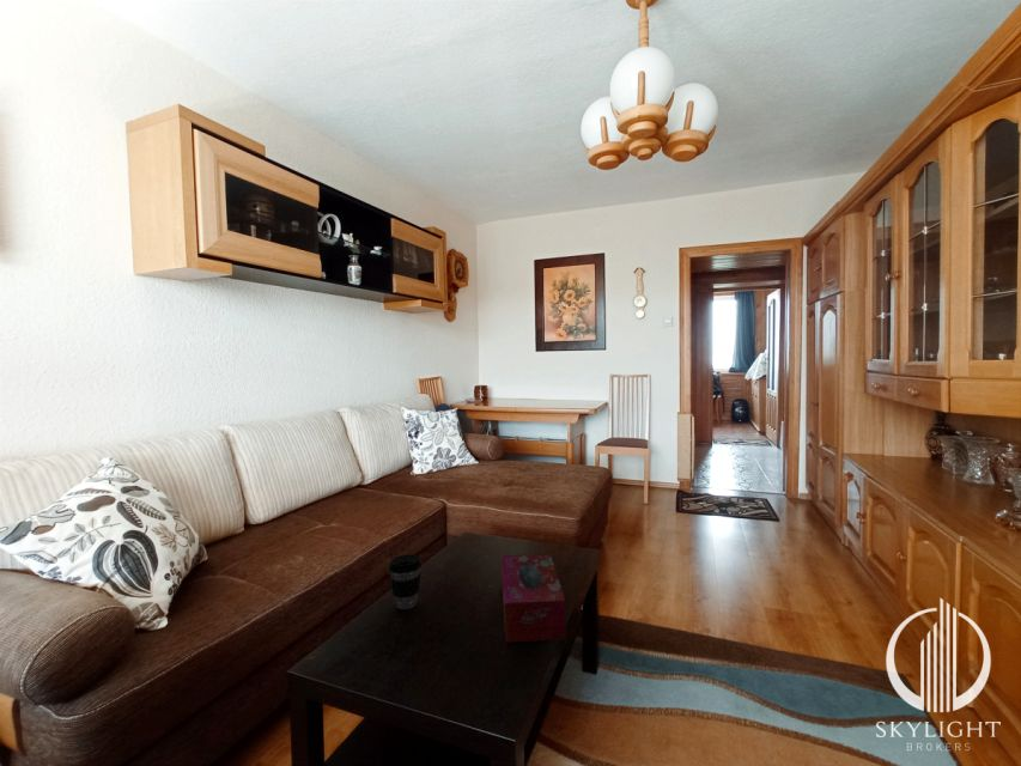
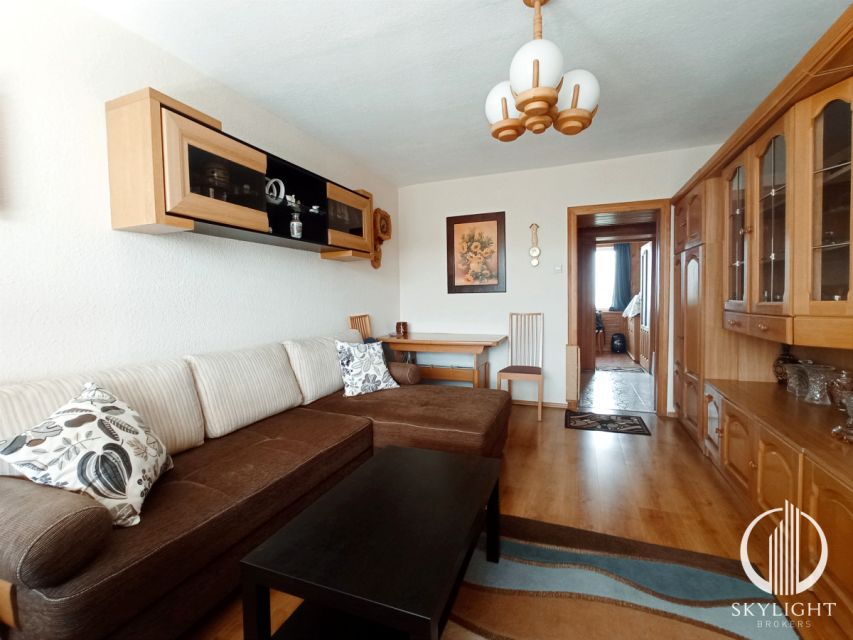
- tissue box [500,553,567,644]
- coffee cup [388,553,423,610]
